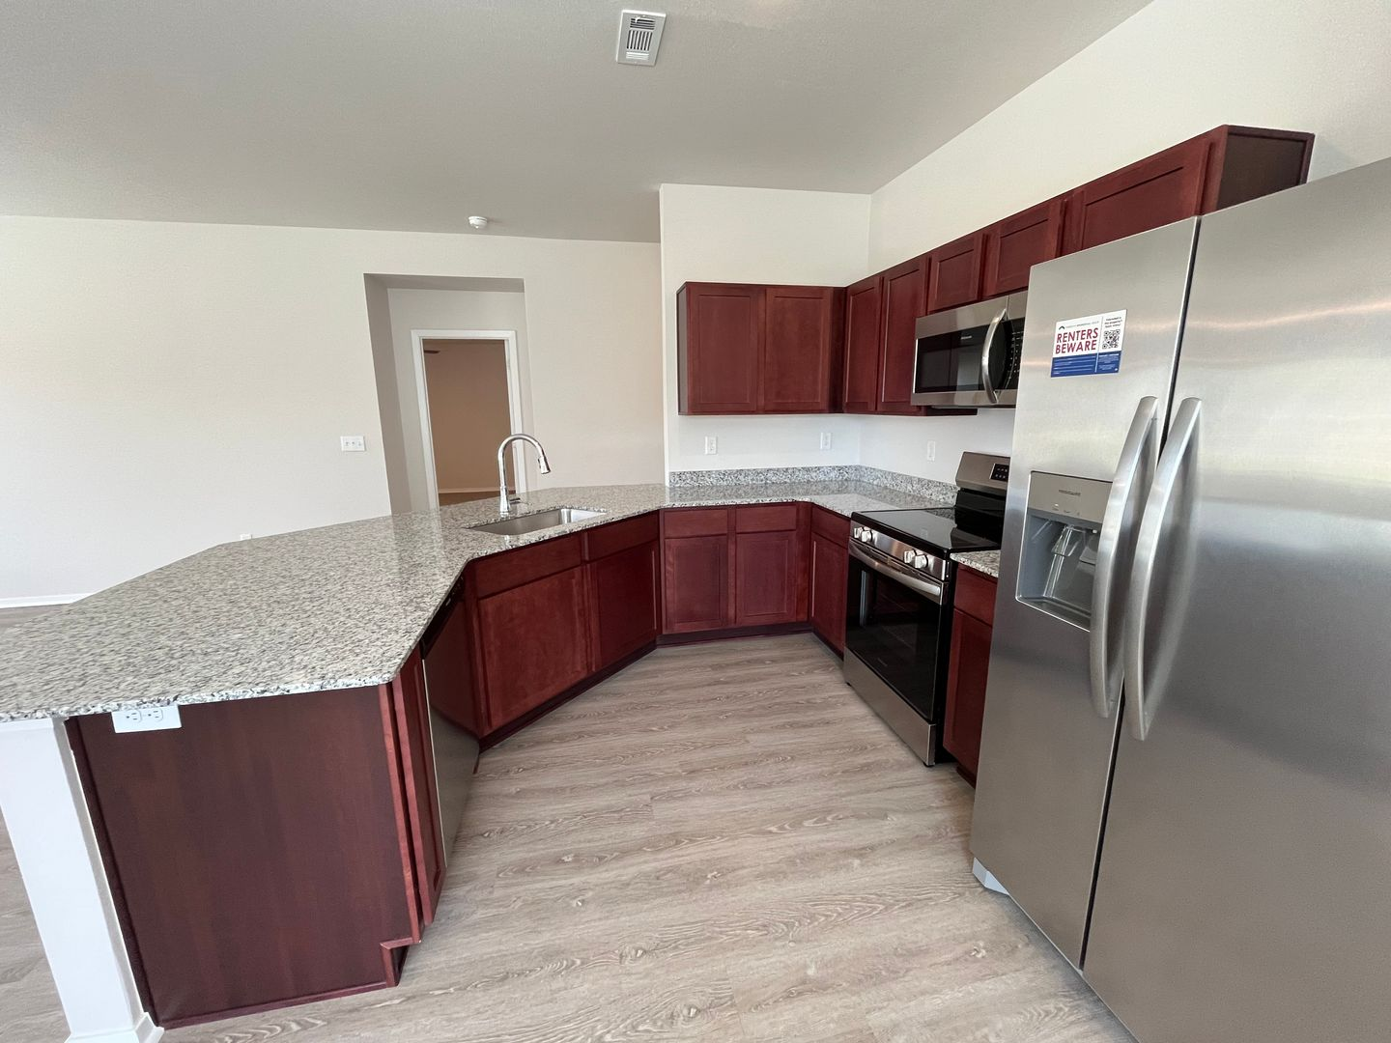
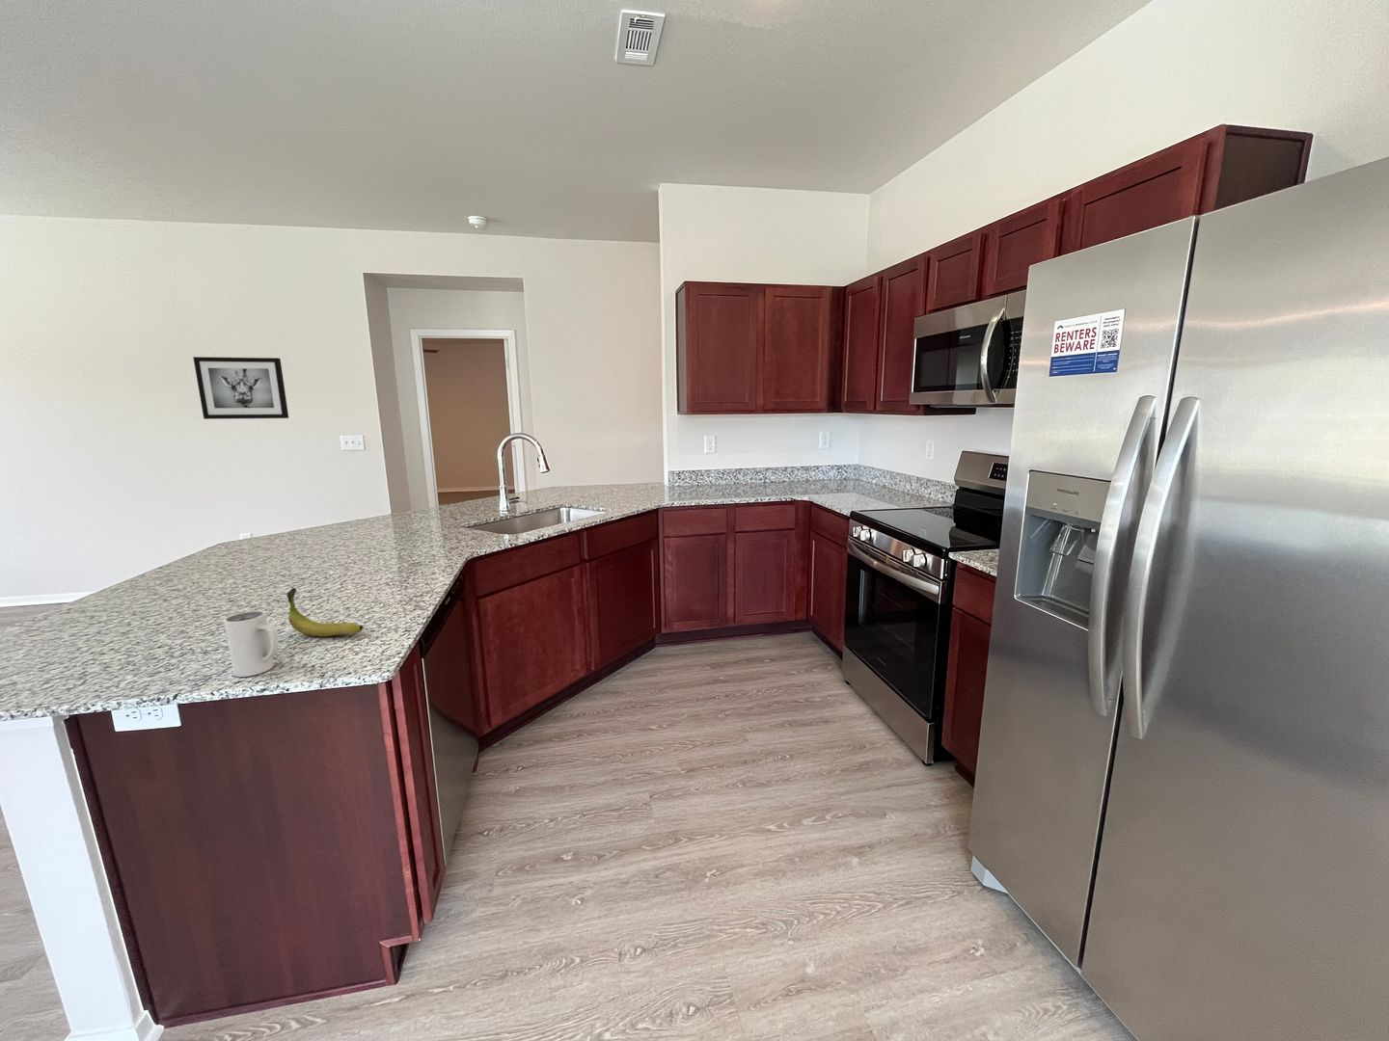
+ banana [287,587,363,639]
+ mug [223,610,280,678]
+ wall art [192,355,290,420]
